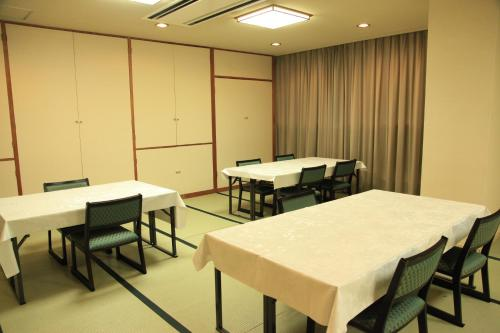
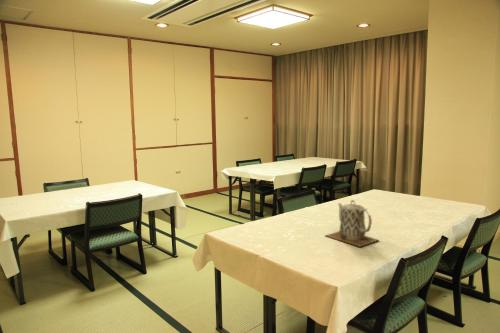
+ teapot [324,199,380,248]
